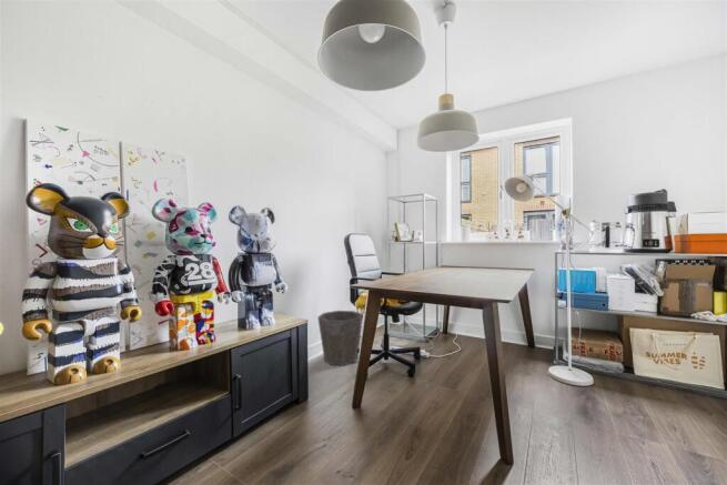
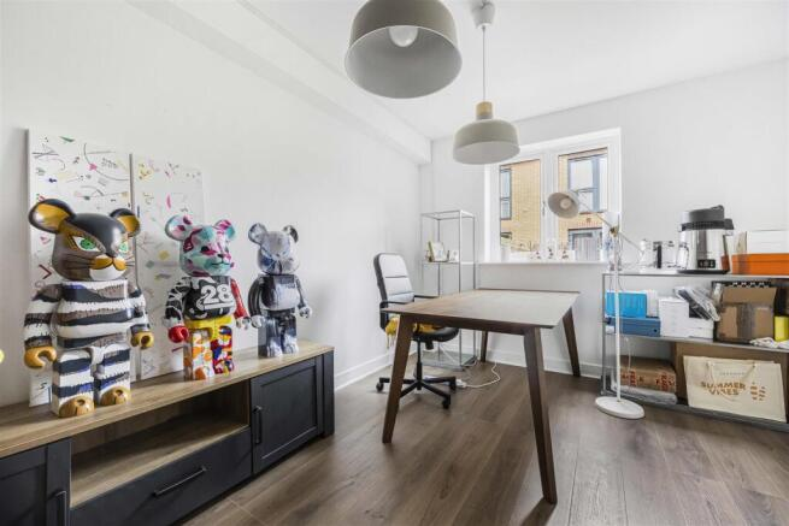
- waste bin [316,310,364,367]
